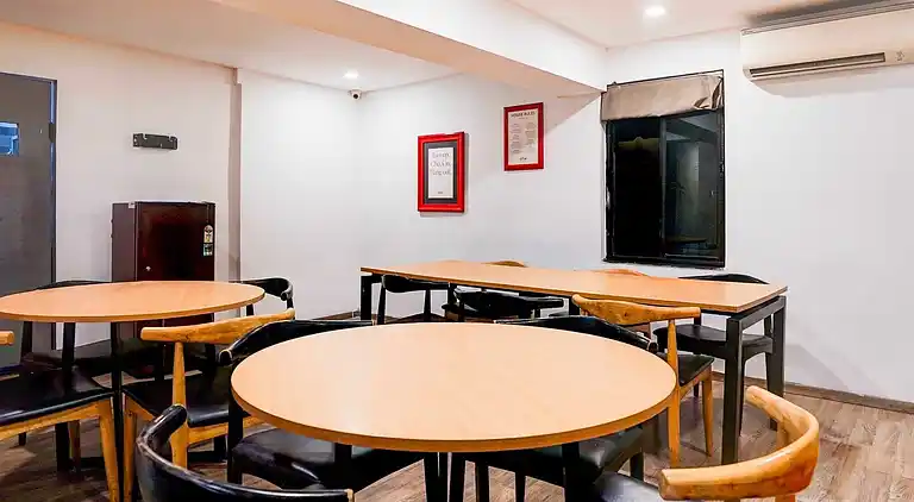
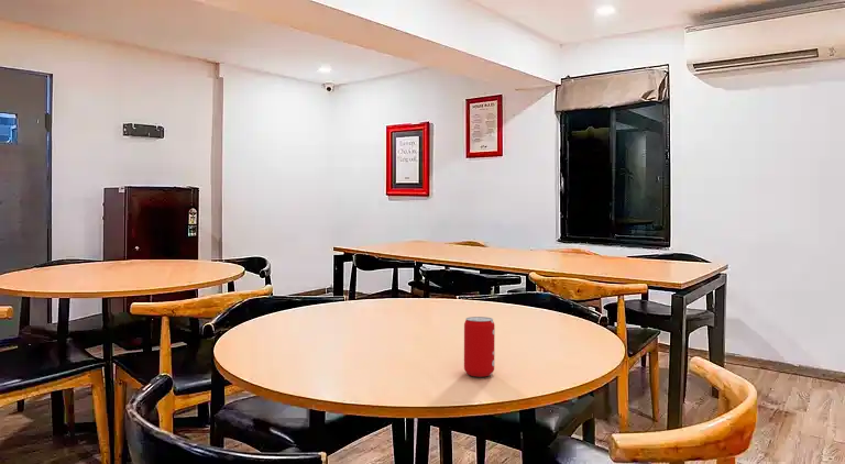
+ beverage can [463,316,496,378]
